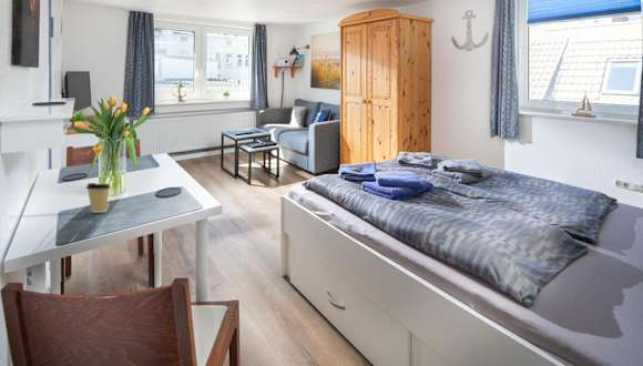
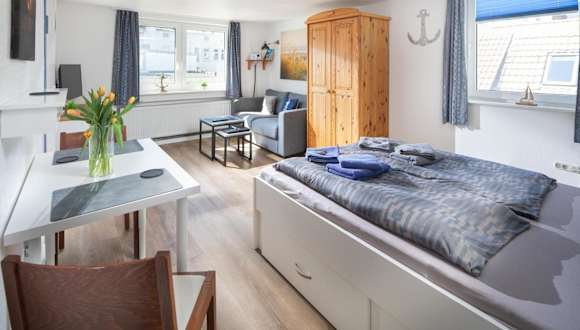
- coffee cup [85,182,112,214]
